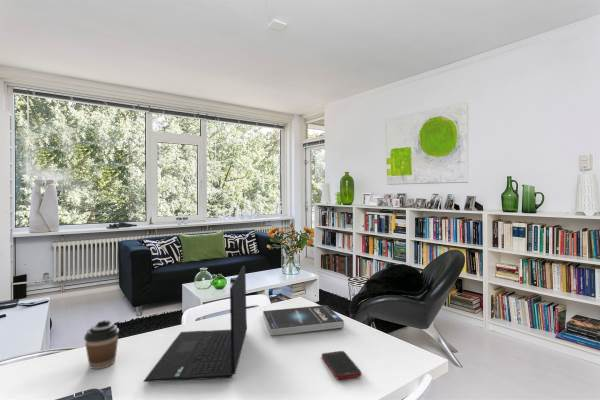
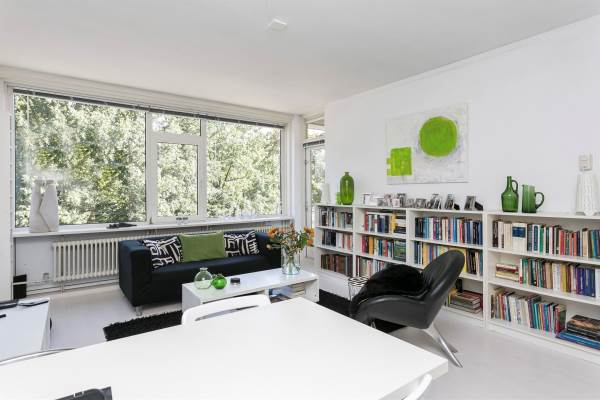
- cell phone [321,350,363,380]
- book [262,304,345,337]
- coffee cup [83,319,120,370]
- laptop [142,265,248,383]
